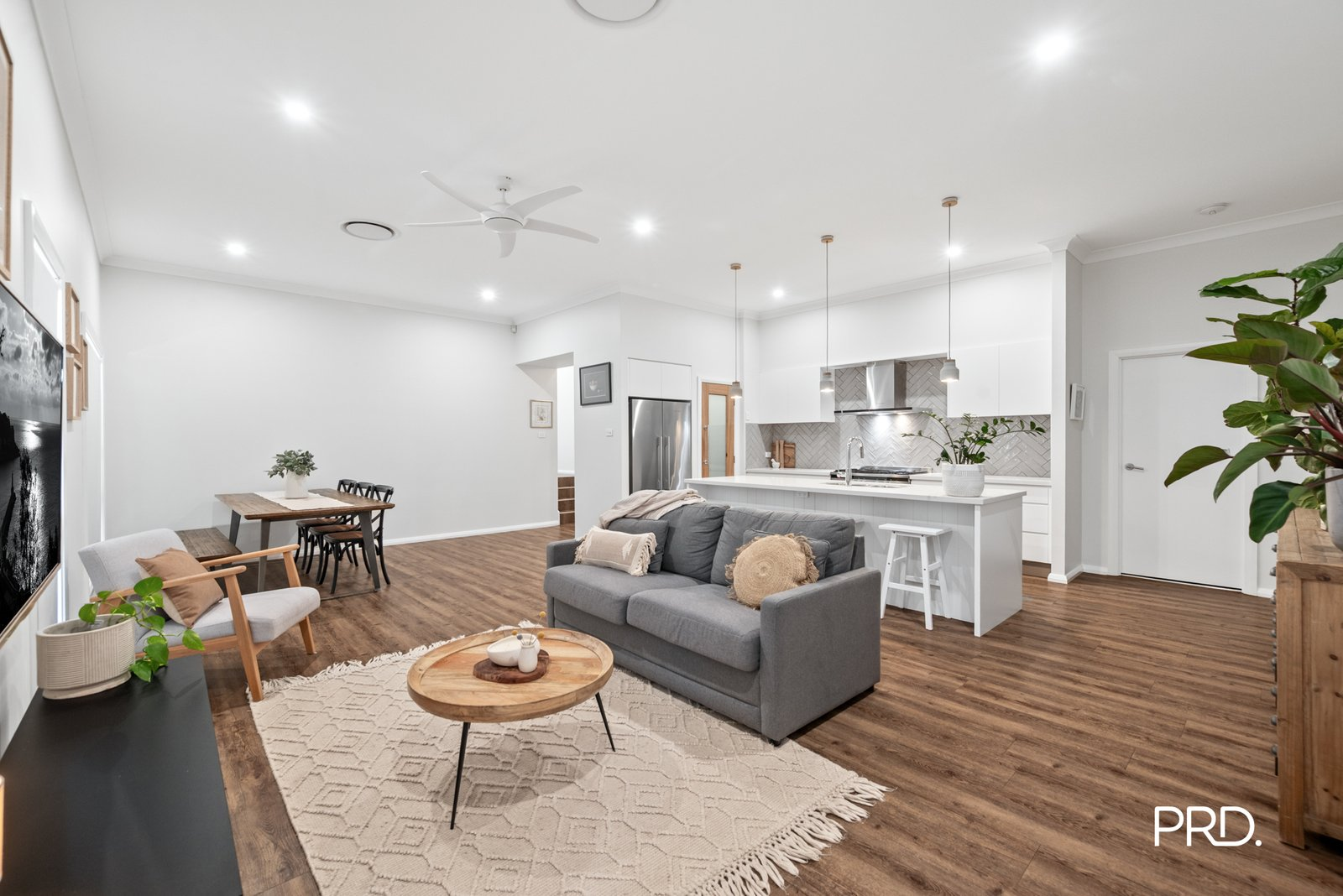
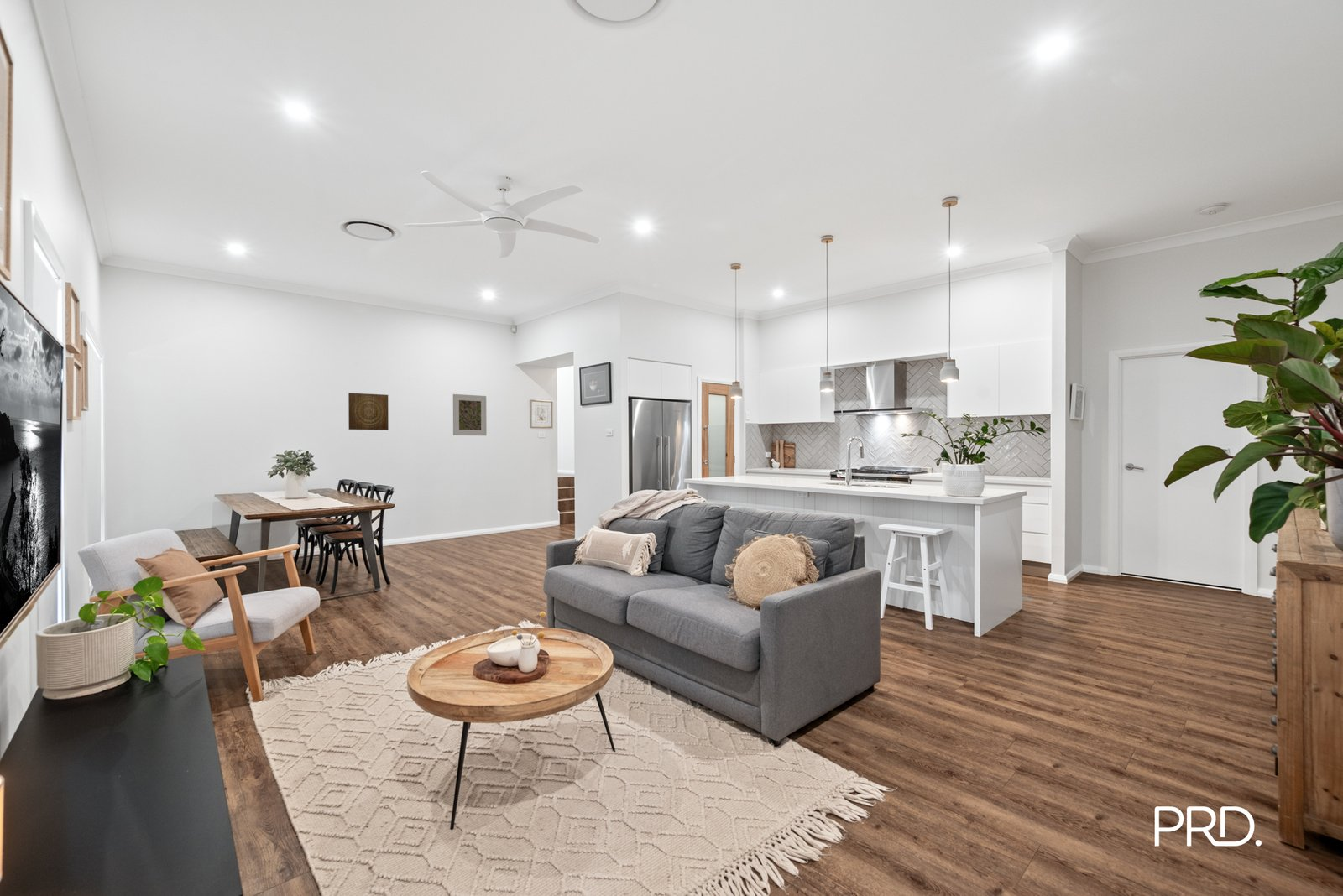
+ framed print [452,393,488,436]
+ wall art [348,392,389,431]
